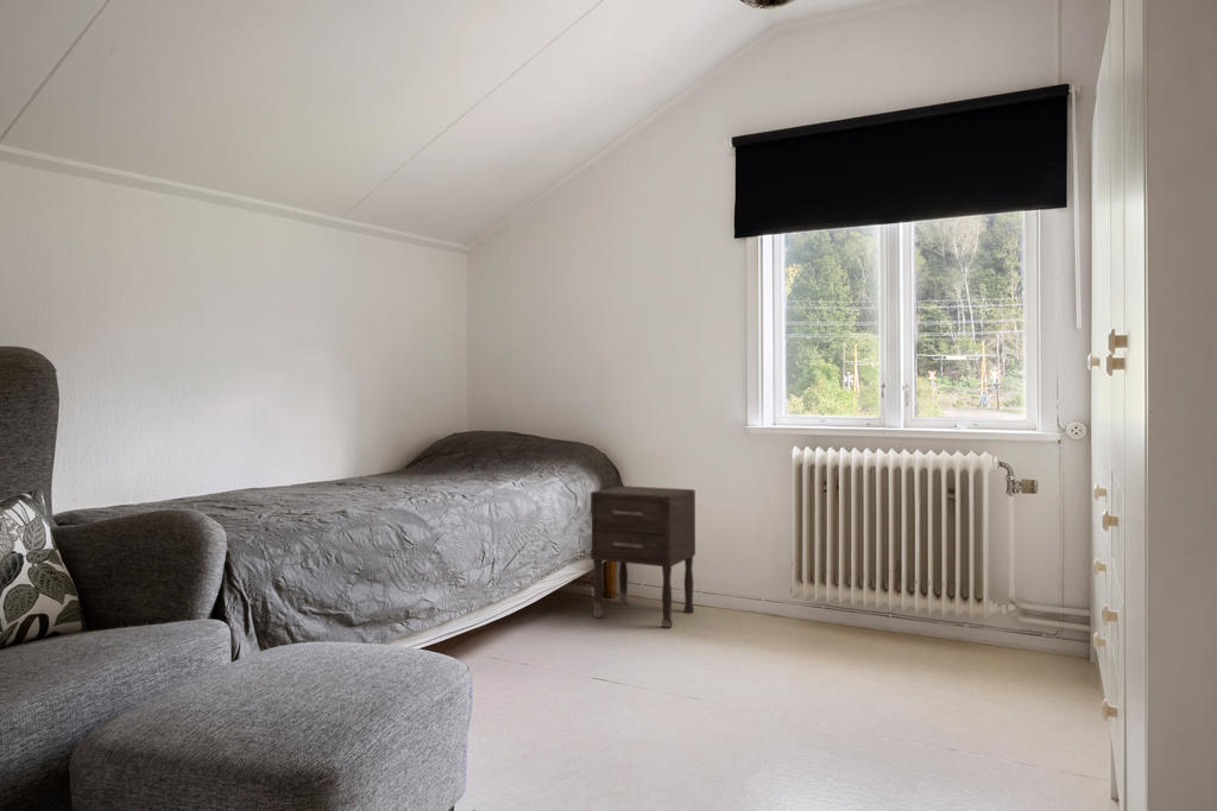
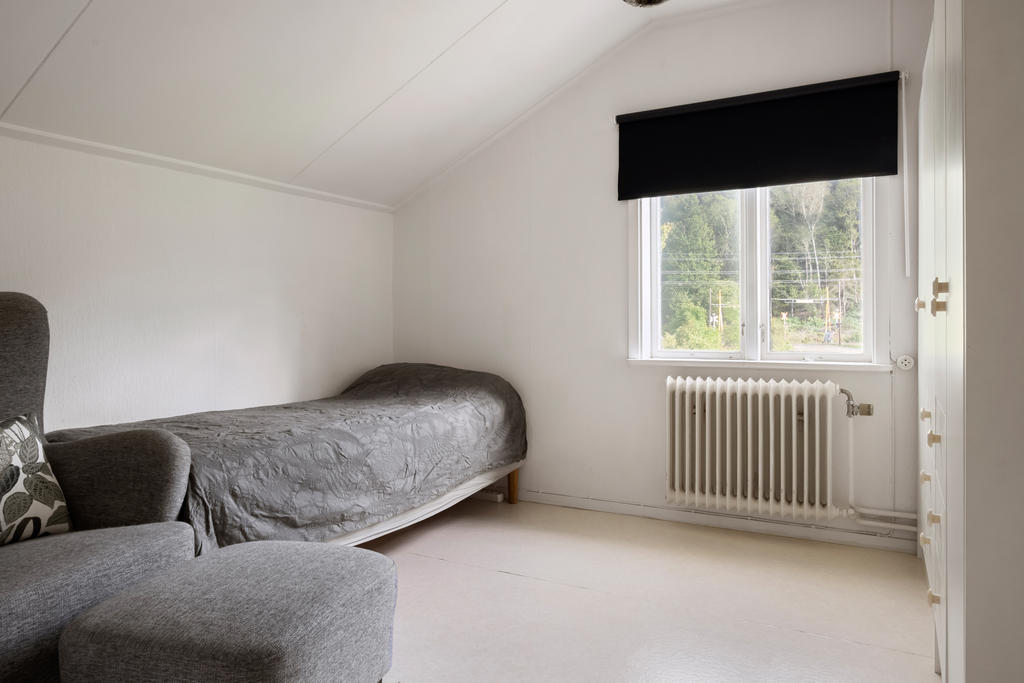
- nightstand [589,484,696,628]
